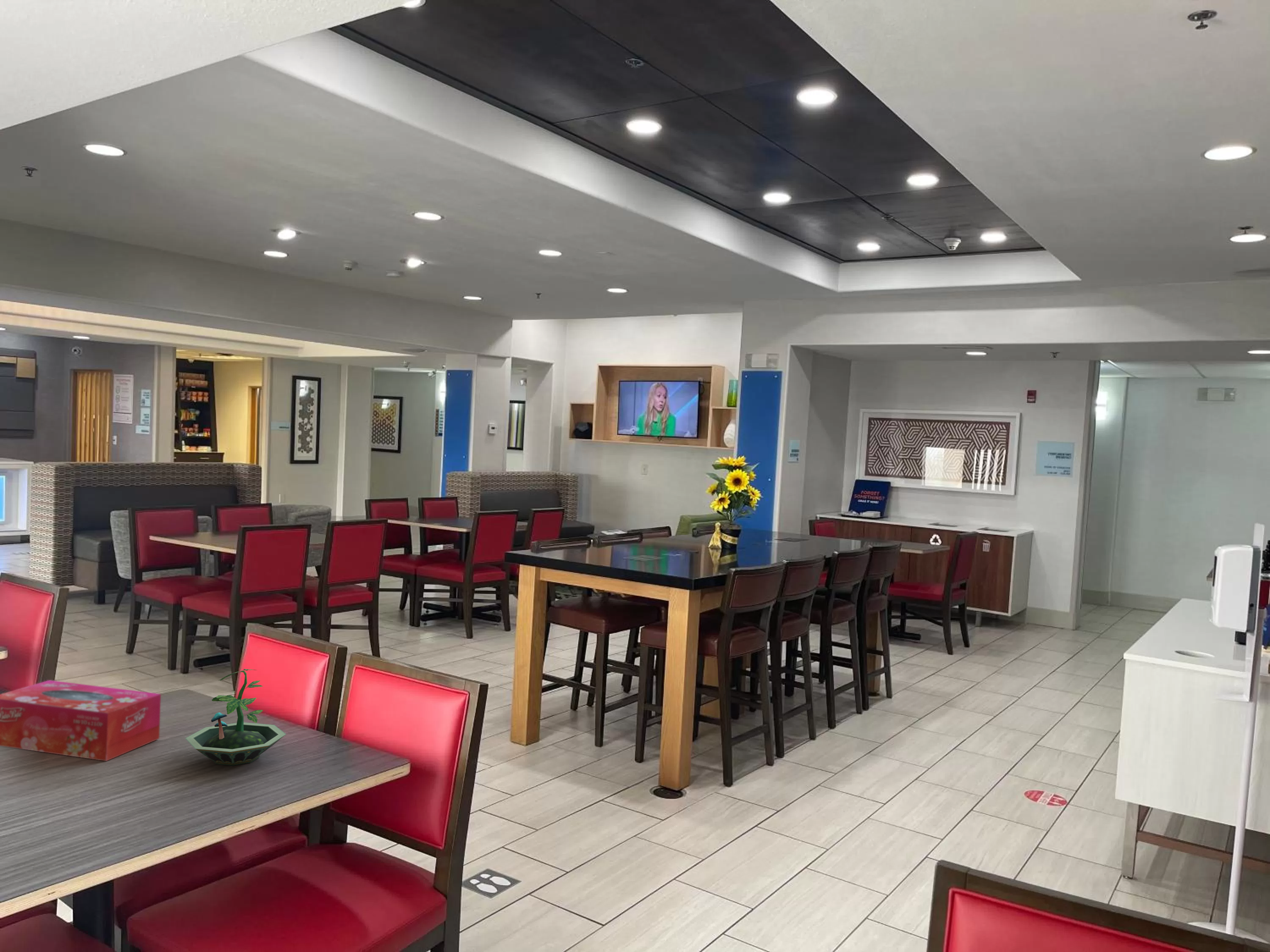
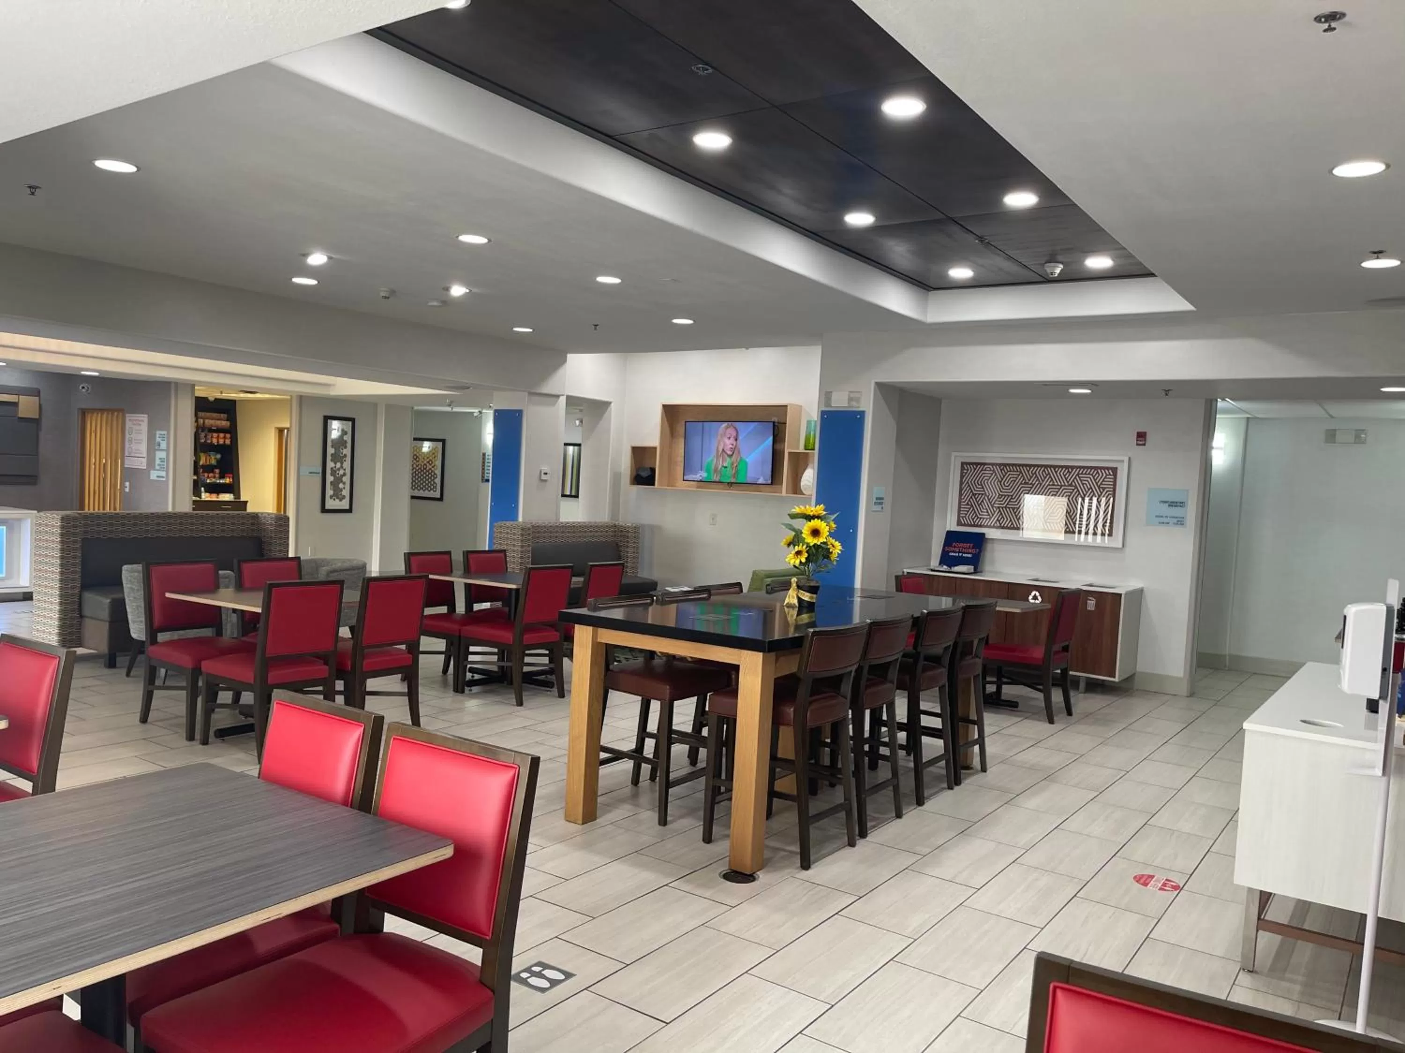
- tissue box [0,680,161,762]
- terrarium [185,669,287,766]
